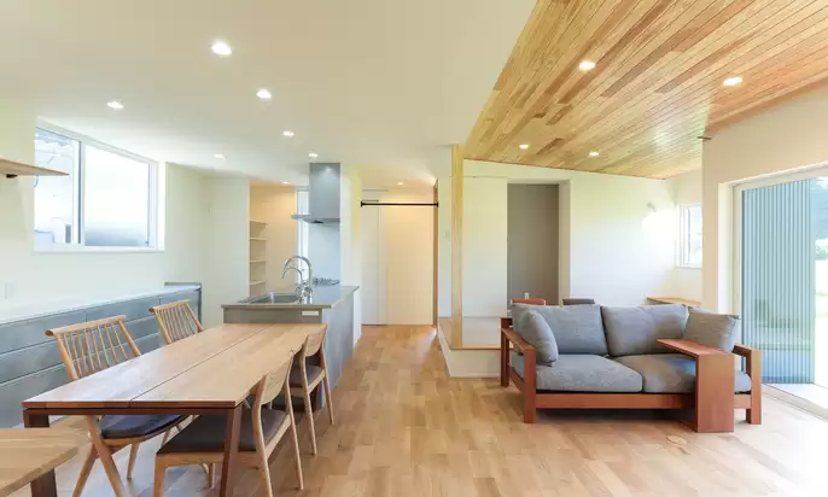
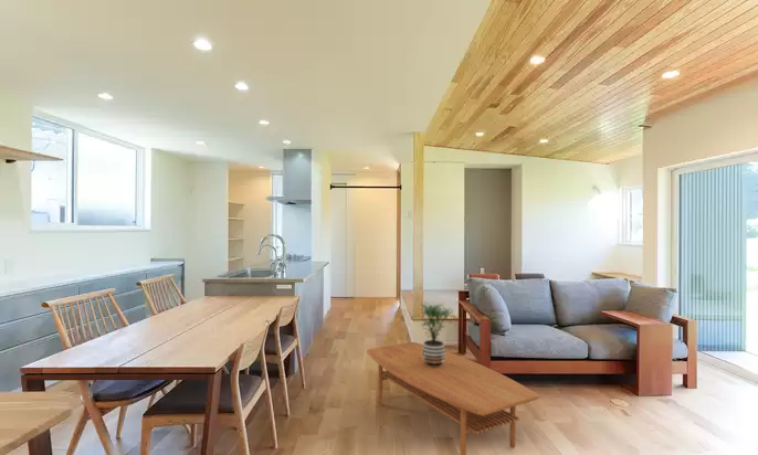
+ coffee table [366,341,540,455]
+ potted plant [412,300,460,367]
